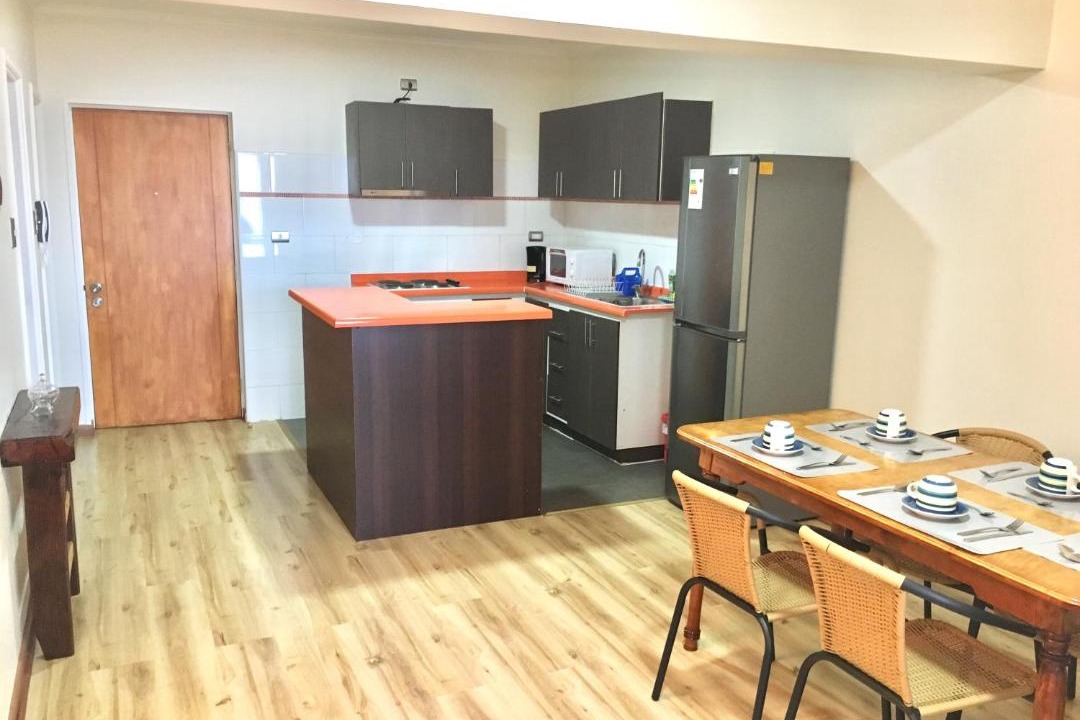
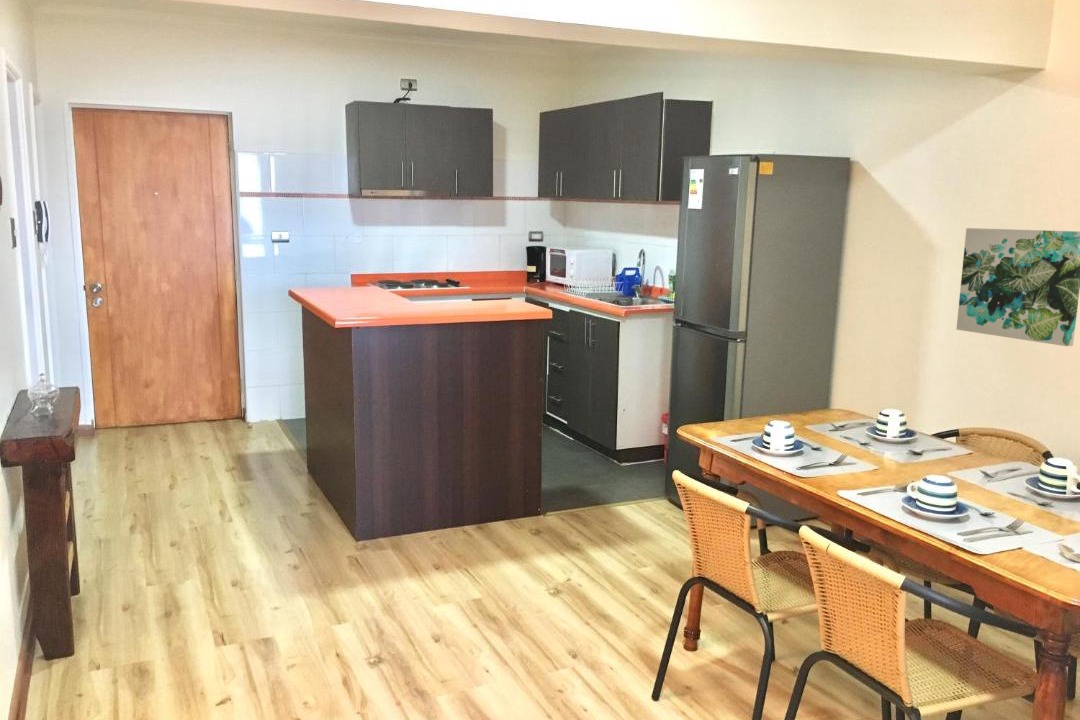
+ wall art [955,227,1080,347]
